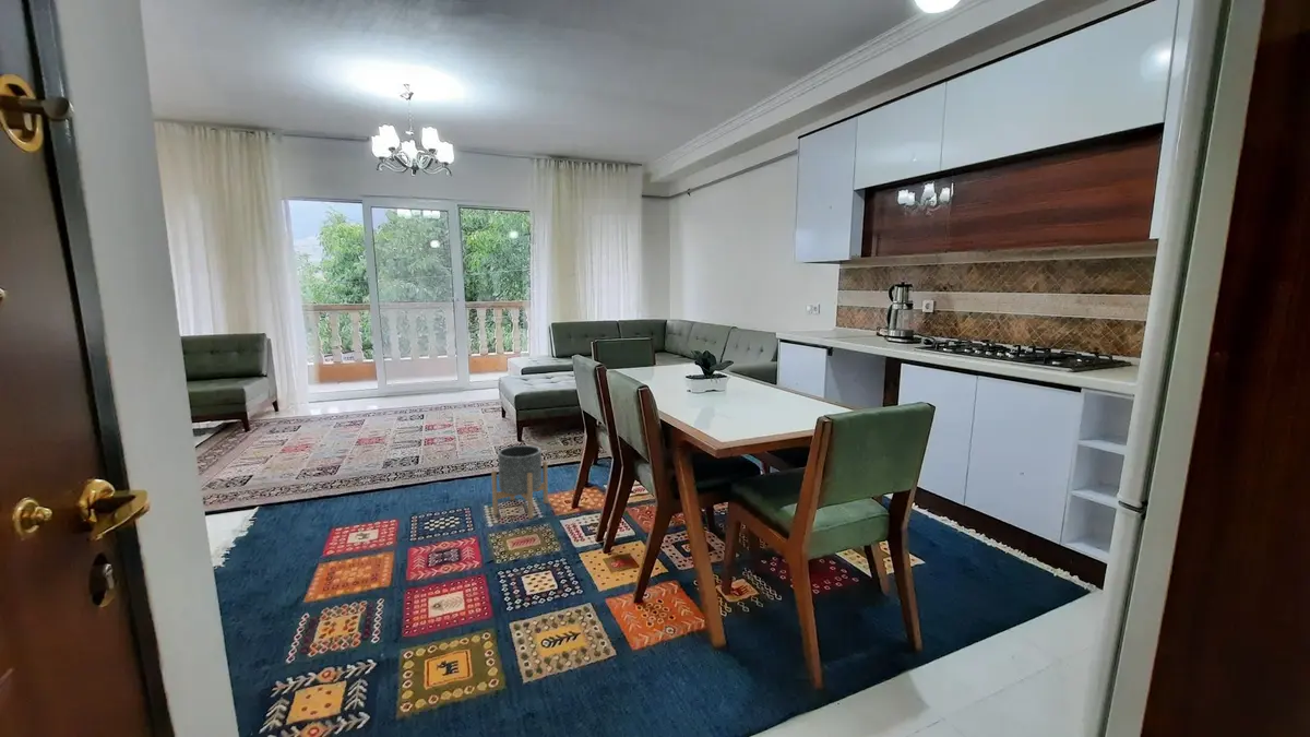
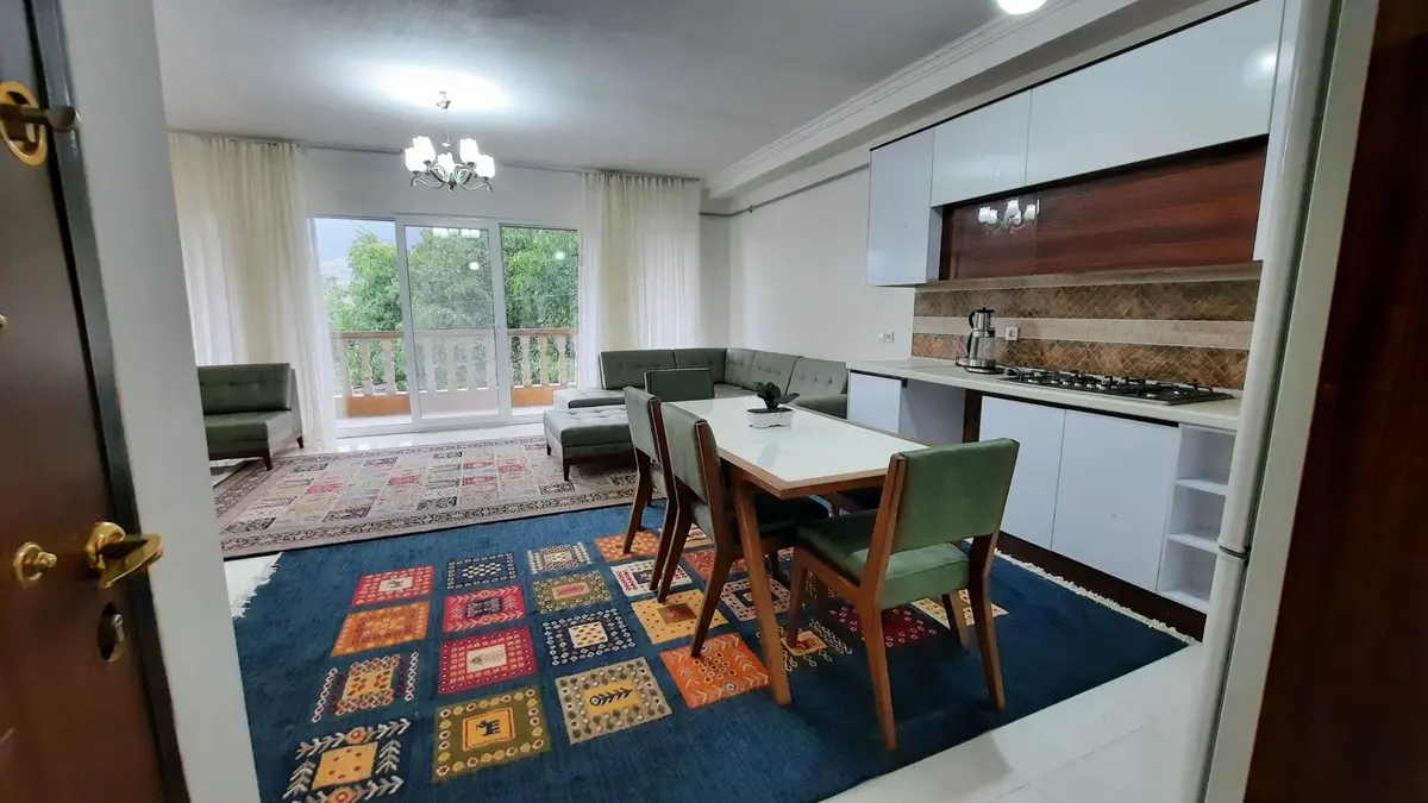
- planter [490,444,549,520]
